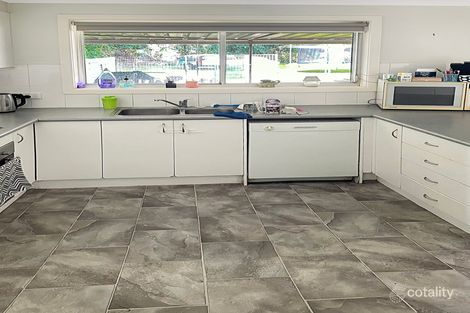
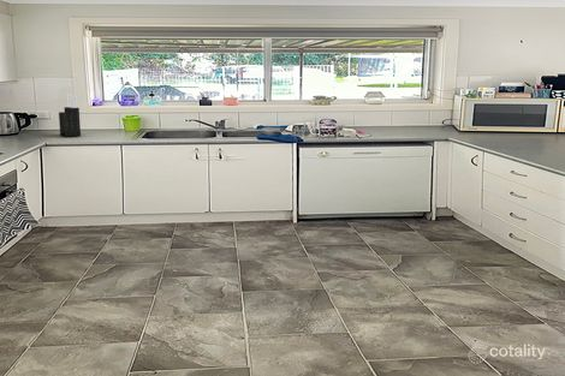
+ knife block [58,91,82,138]
